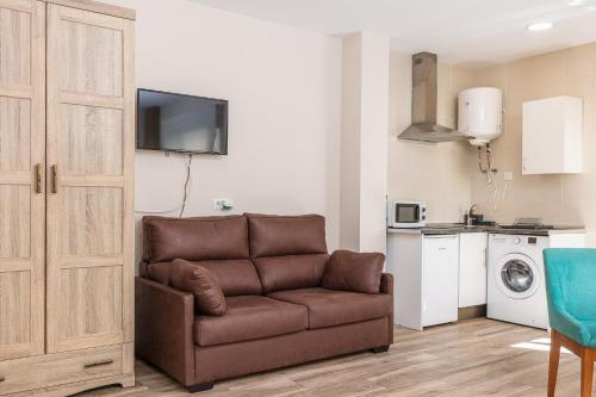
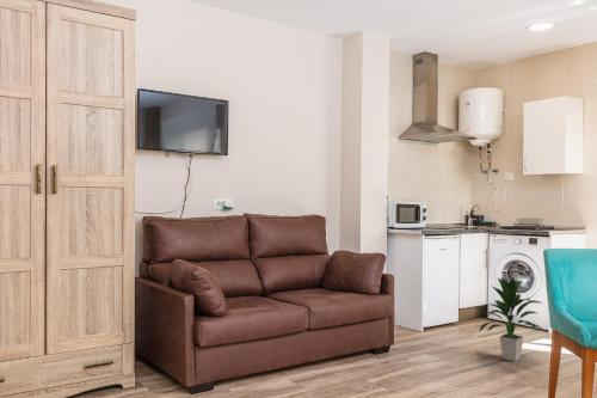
+ indoor plant [478,276,544,362]
